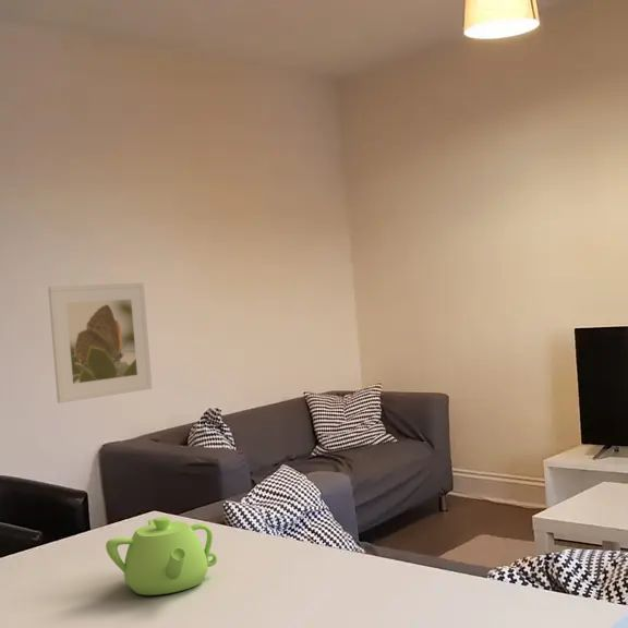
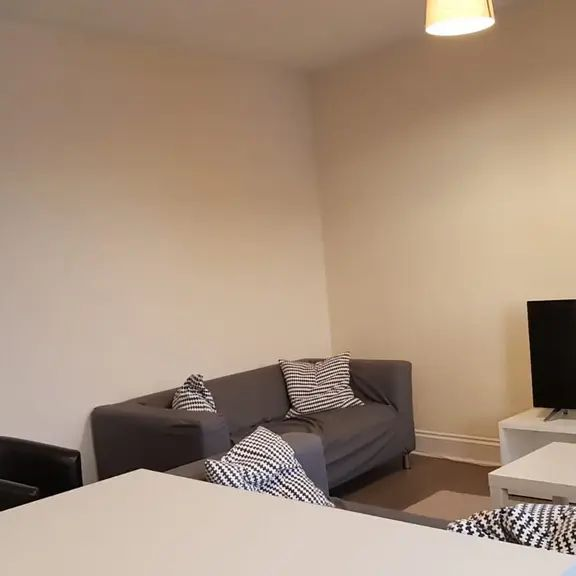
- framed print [47,281,153,404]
- teapot [105,516,218,596]
